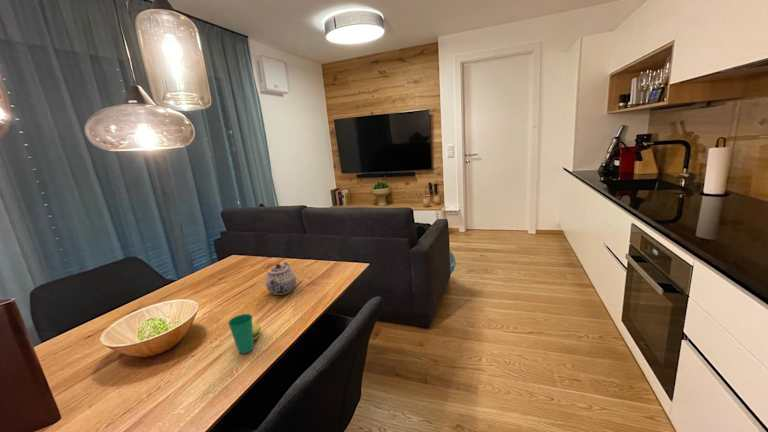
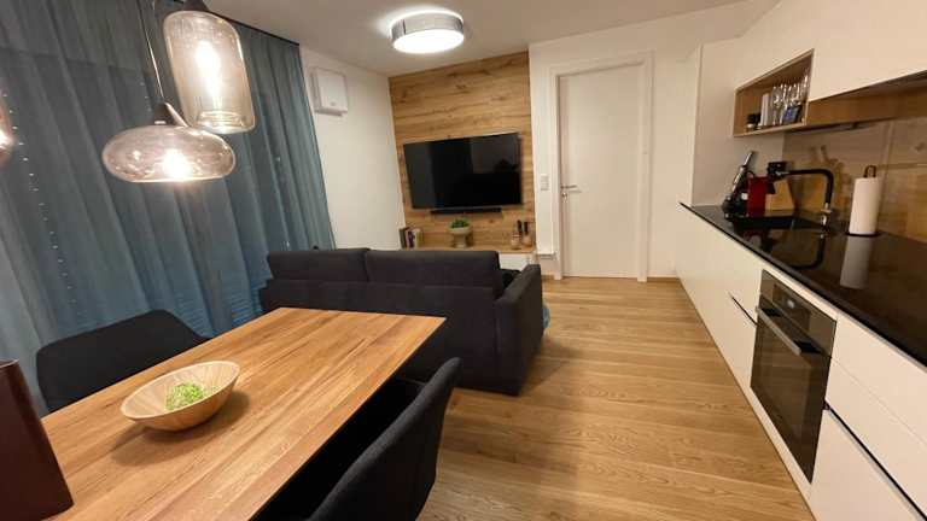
- teapot [264,261,297,296]
- cup [227,313,262,354]
